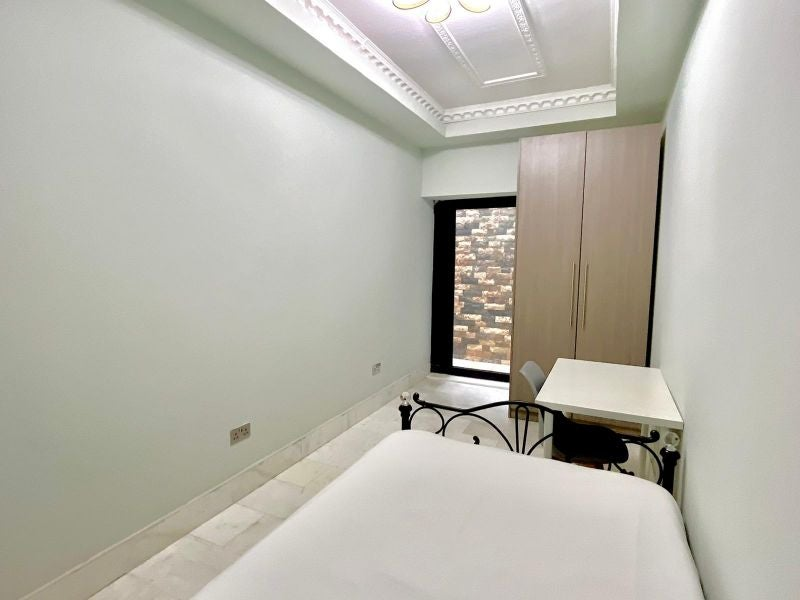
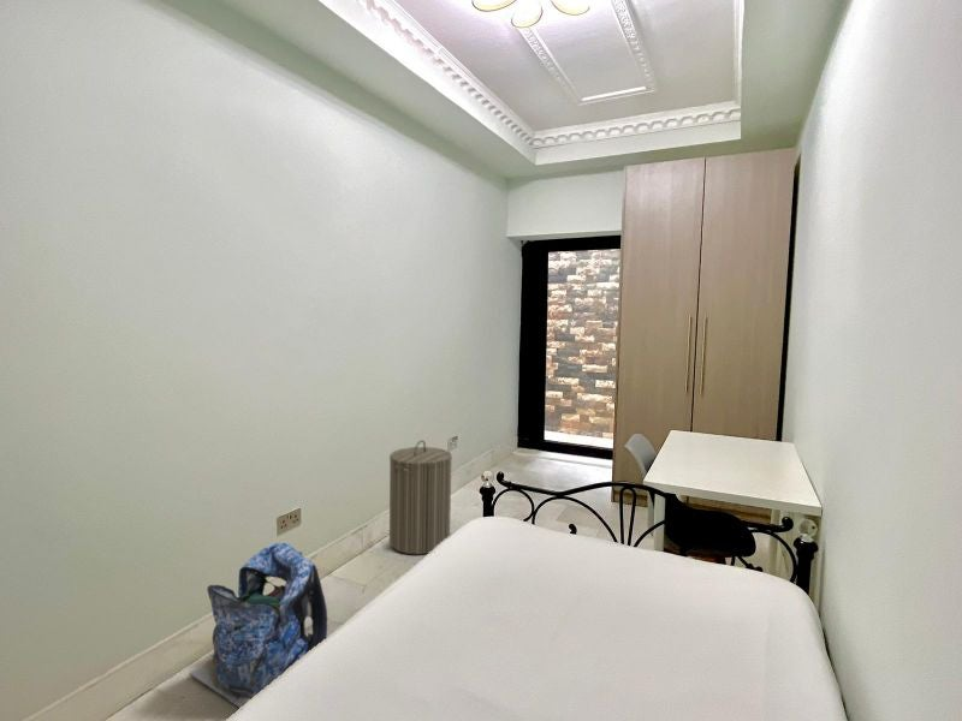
+ laundry hamper [388,439,453,555]
+ backpack [188,542,328,709]
